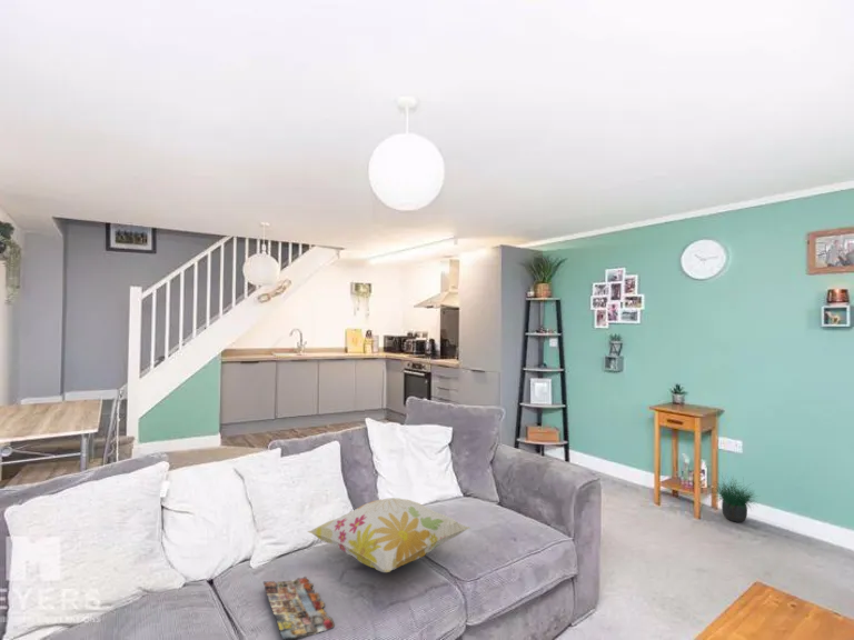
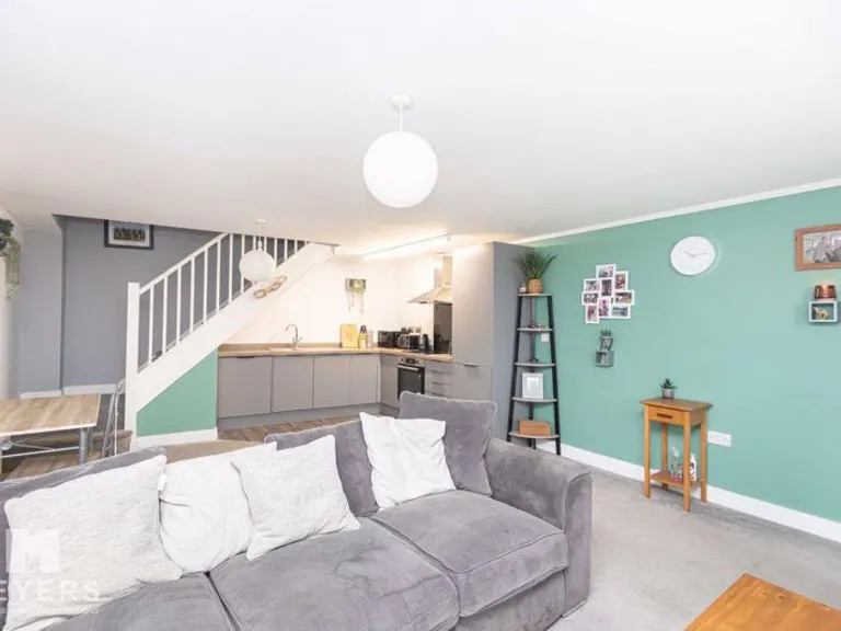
- magazine [262,576,335,640]
- potted plant [709,471,759,523]
- decorative pillow [307,497,470,573]
